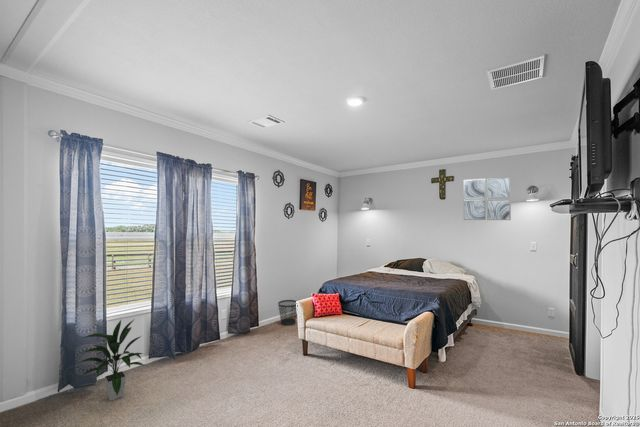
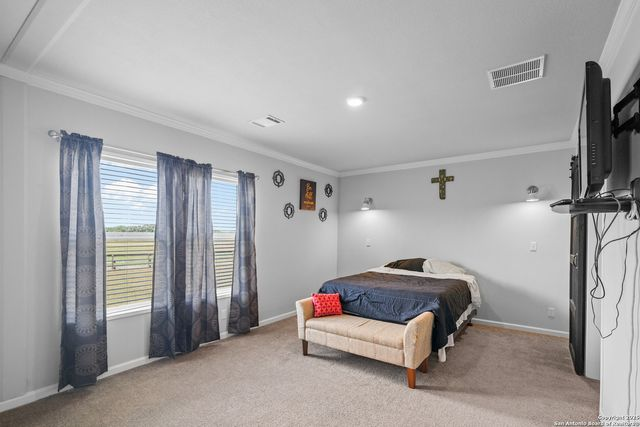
- wall art [463,176,512,221]
- wastebasket [277,299,298,327]
- indoor plant [77,319,146,402]
